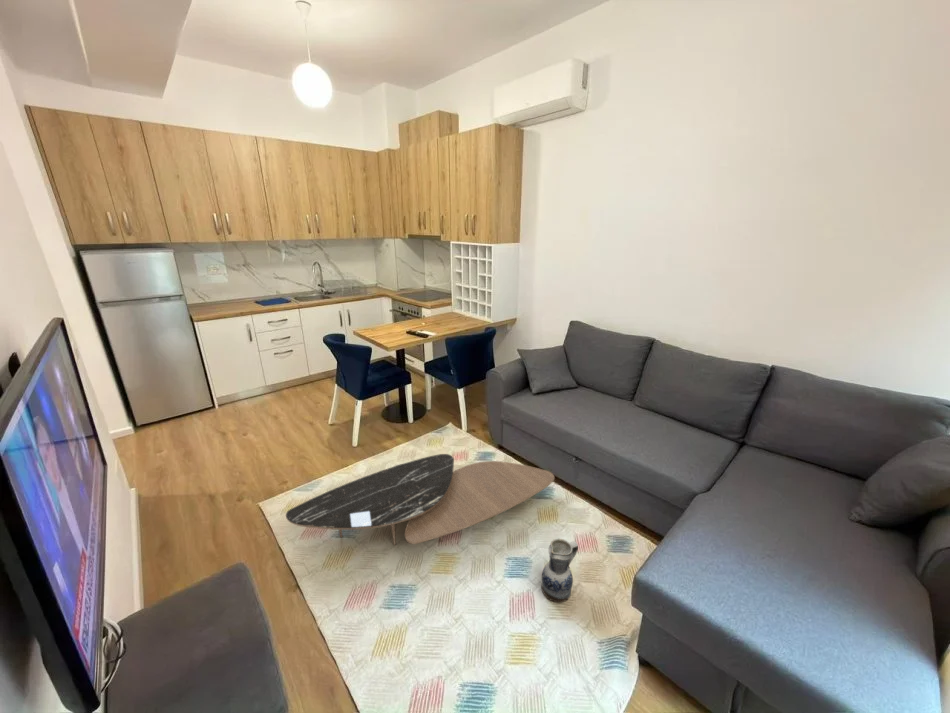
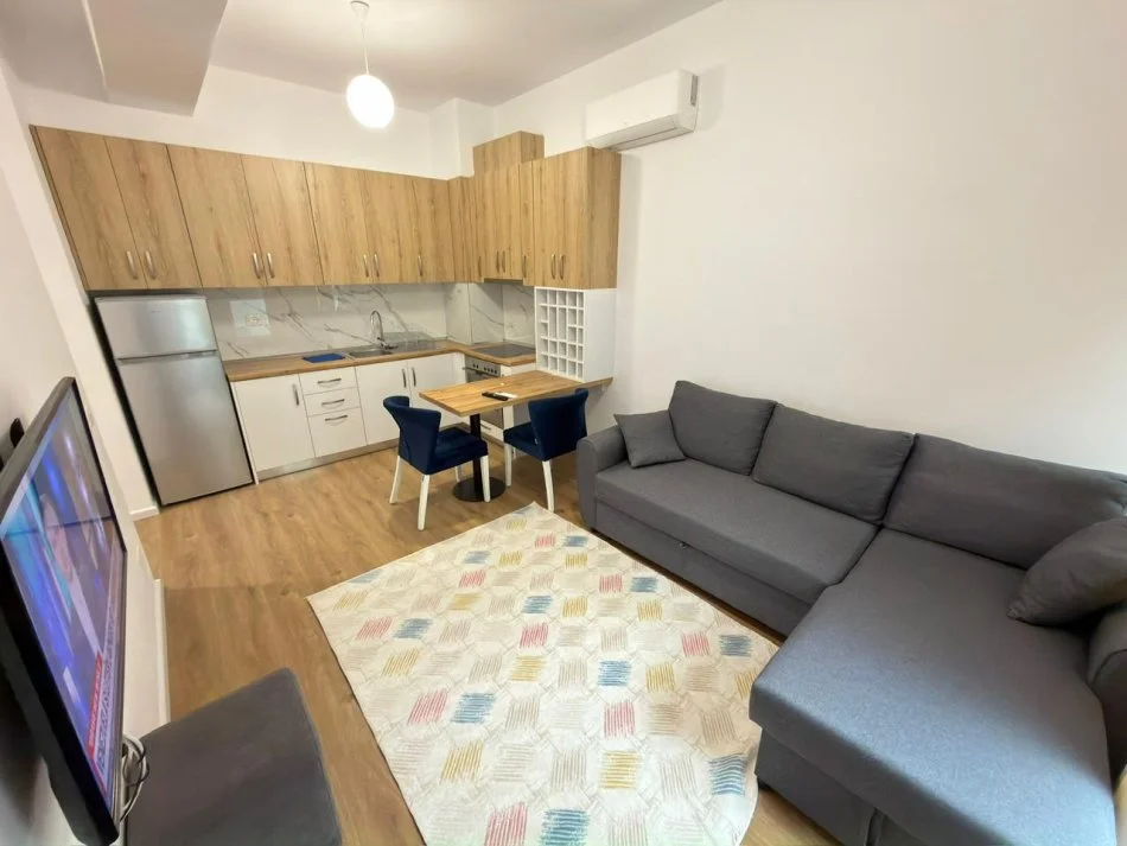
- ceramic jug [540,537,579,603]
- coffee table [285,453,555,546]
